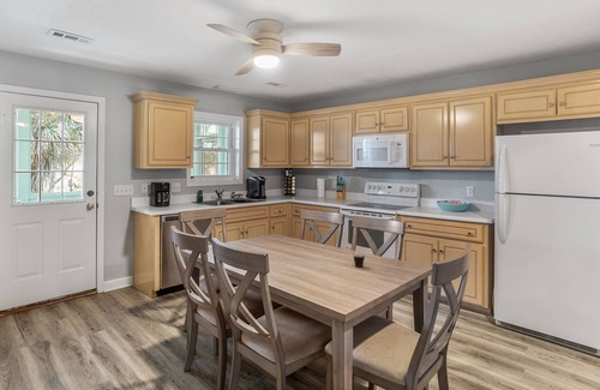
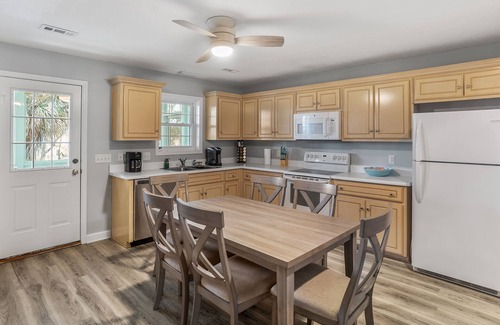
- cup [344,246,366,268]
